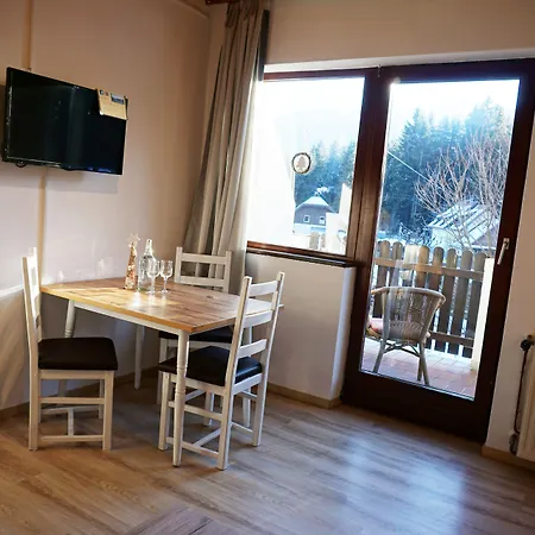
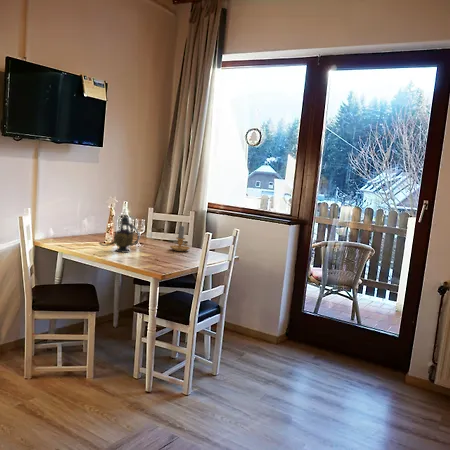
+ candle [169,225,191,252]
+ teapot [98,215,141,254]
